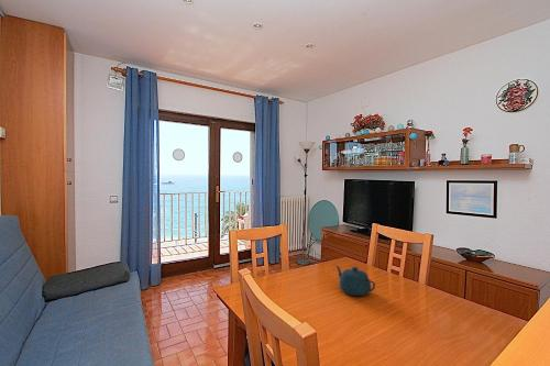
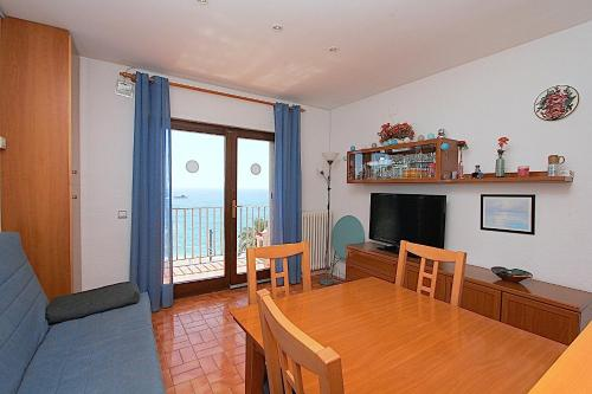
- teapot [336,265,376,297]
